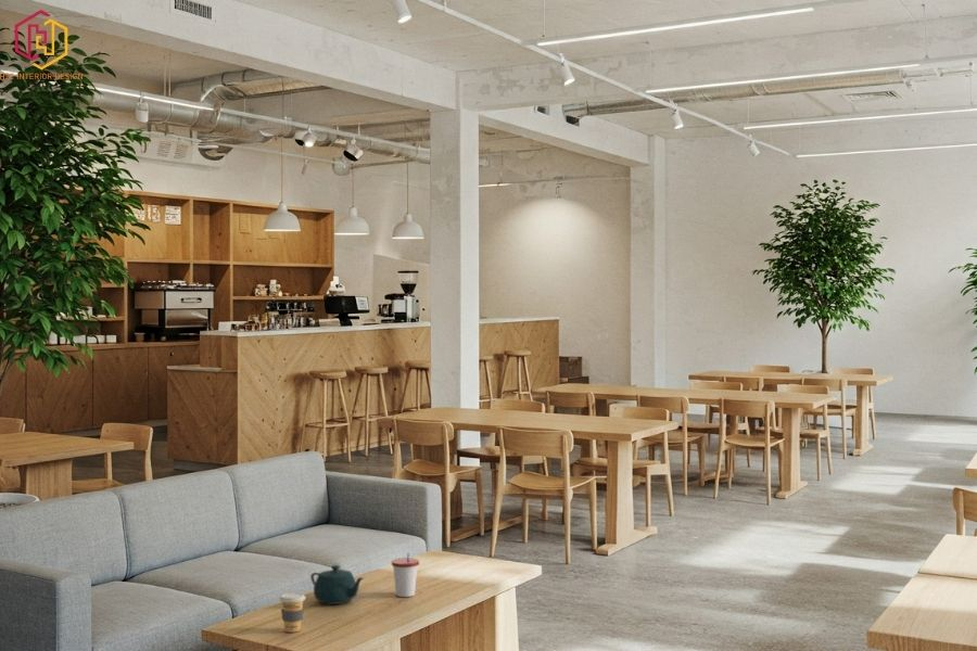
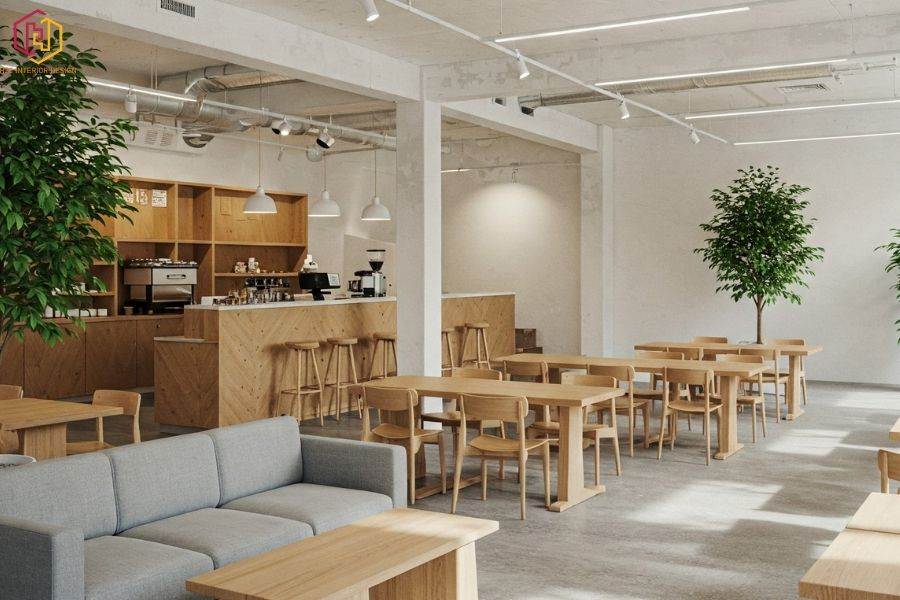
- coffee cup [278,591,306,634]
- cup [391,552,420,598]
- teapot [309,564,365,605]
